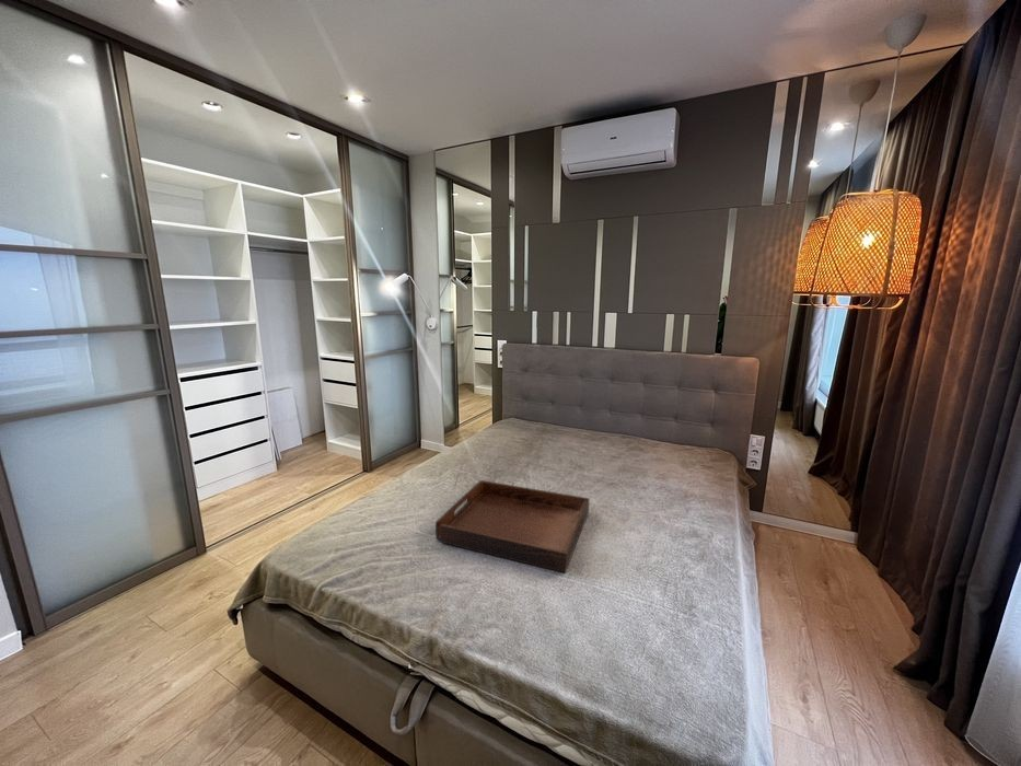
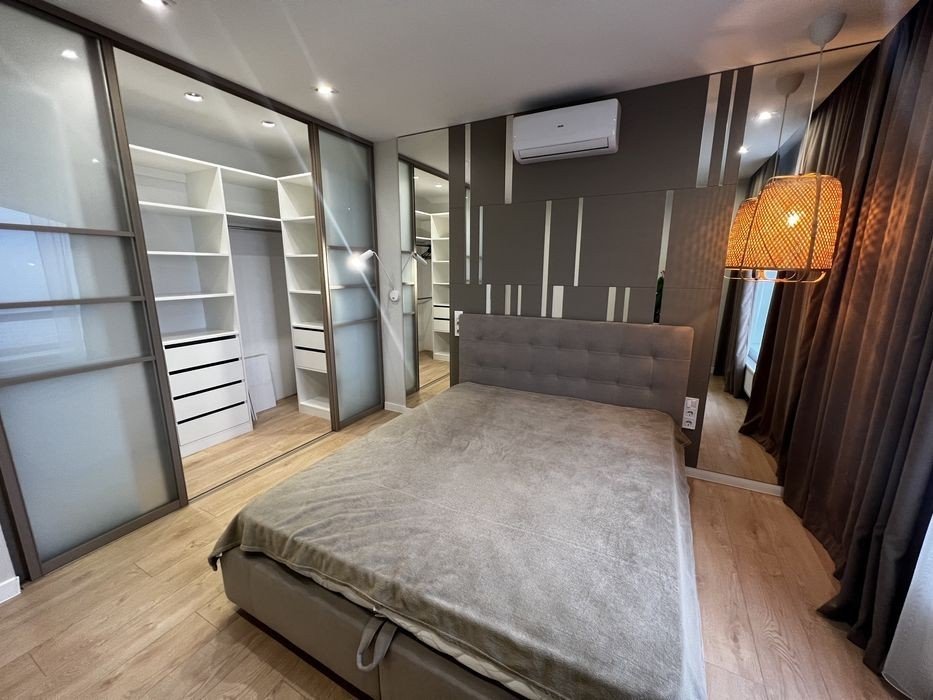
- serving tray [434,479,590,573]
